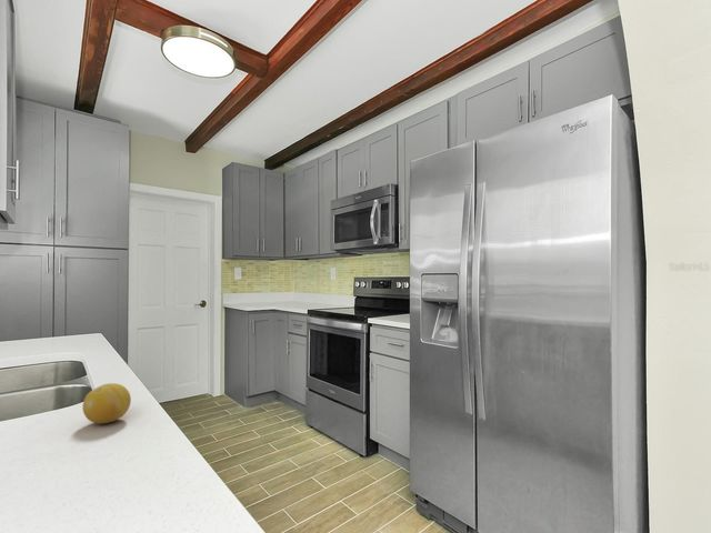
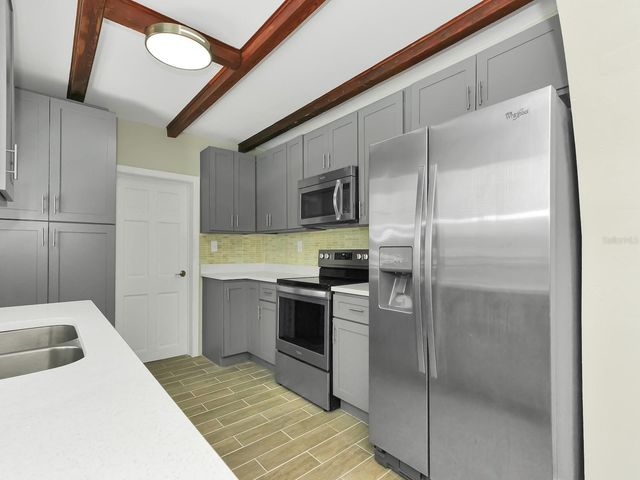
- fruit [82,382,132,425]
